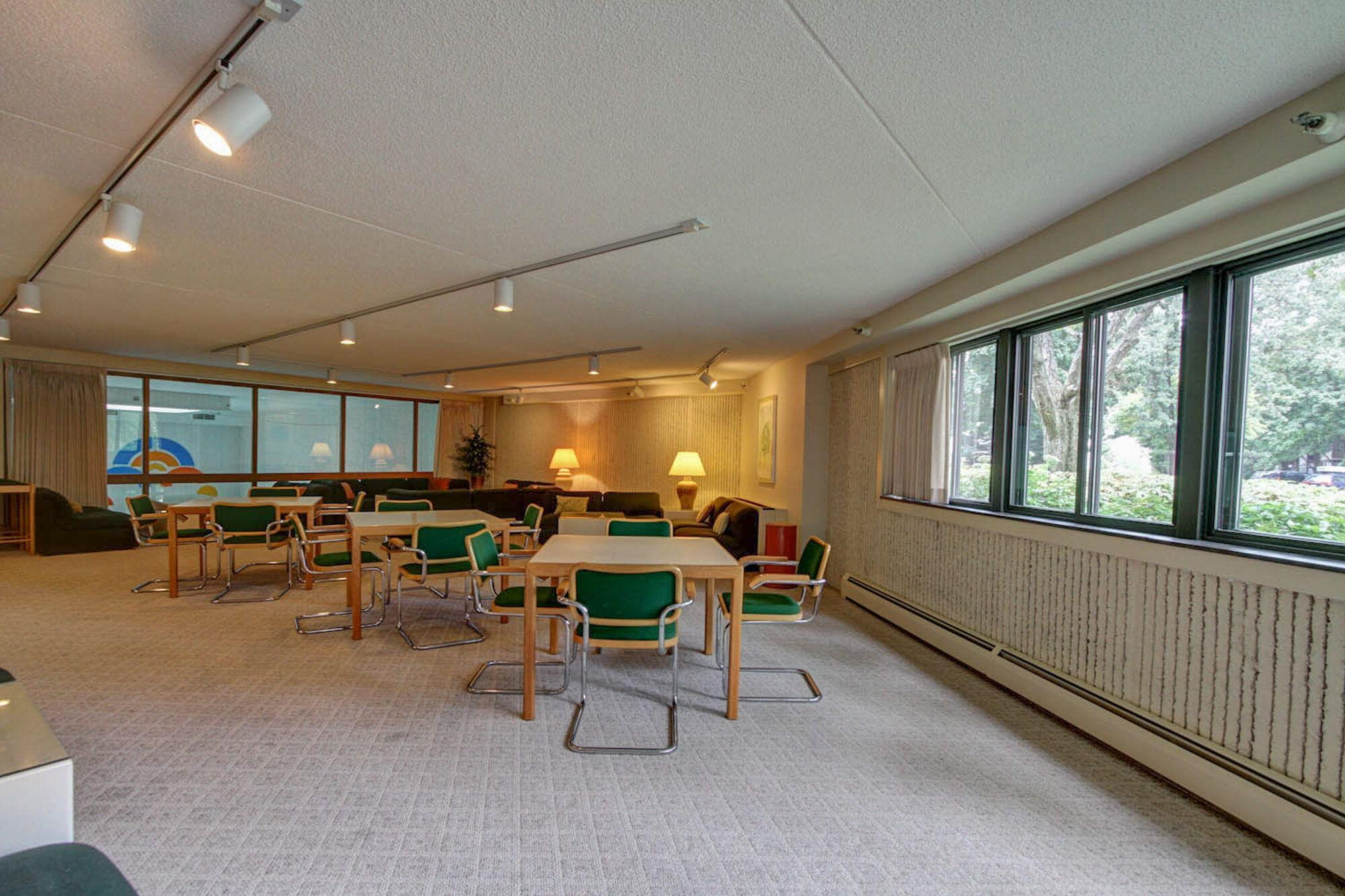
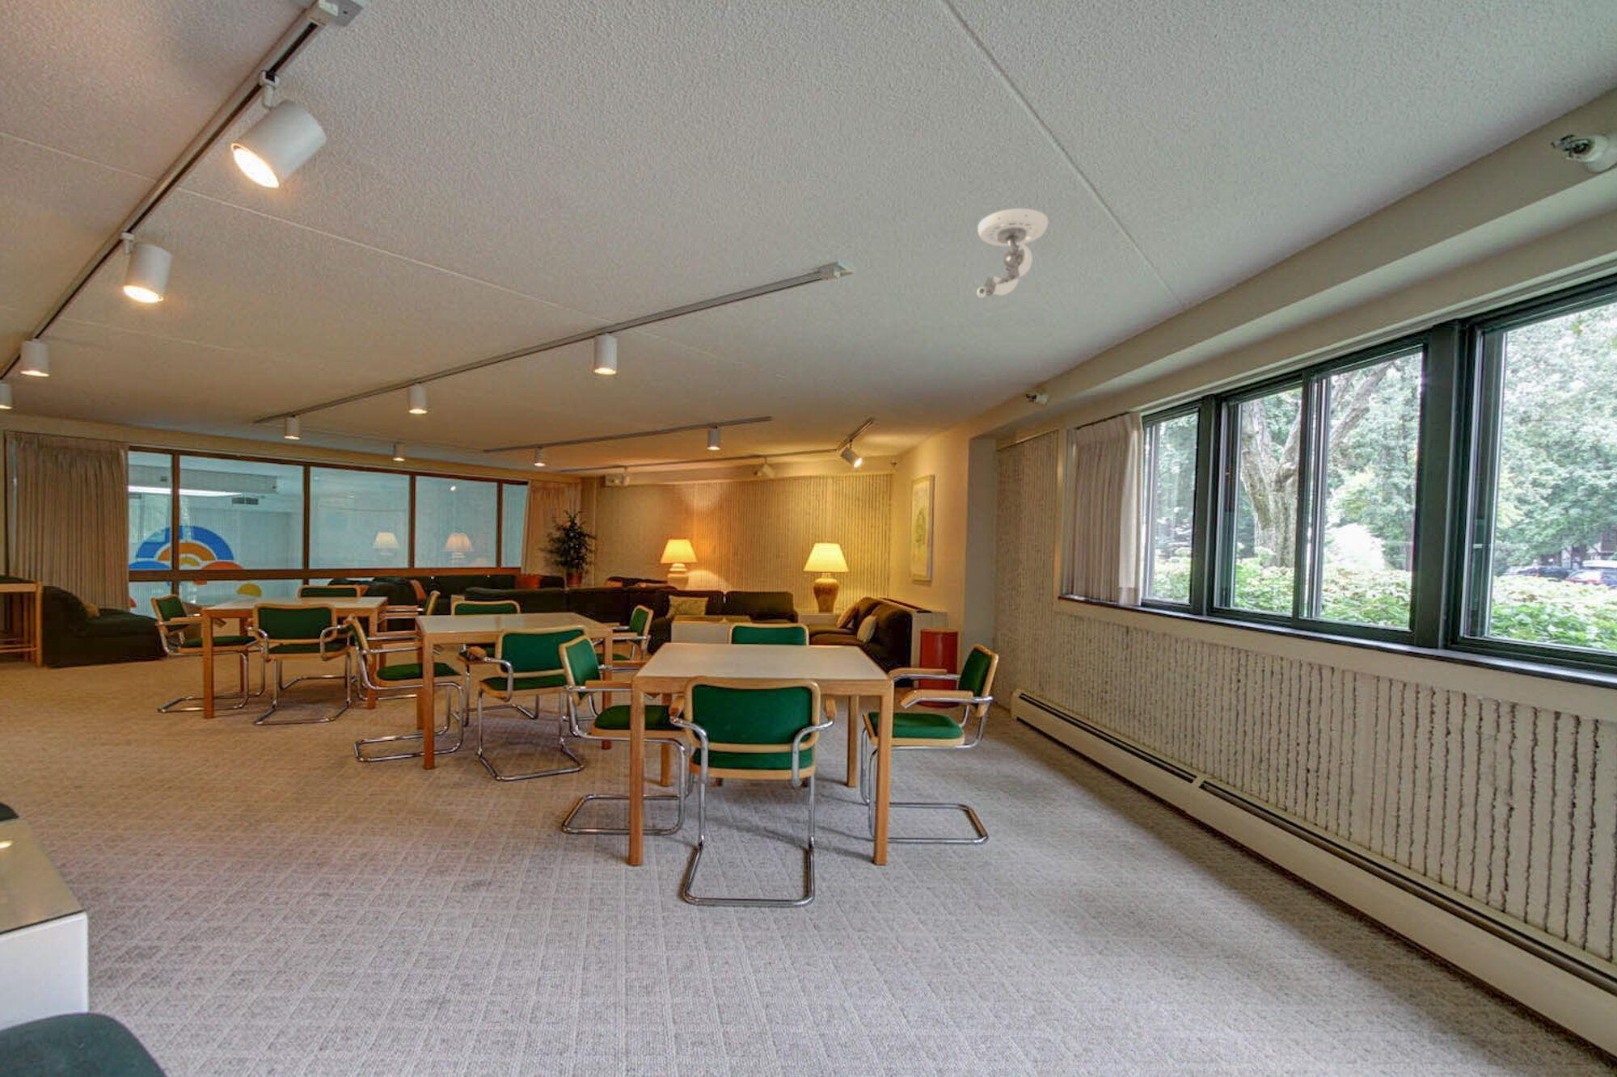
+ security camera [975,208,1048,299]
